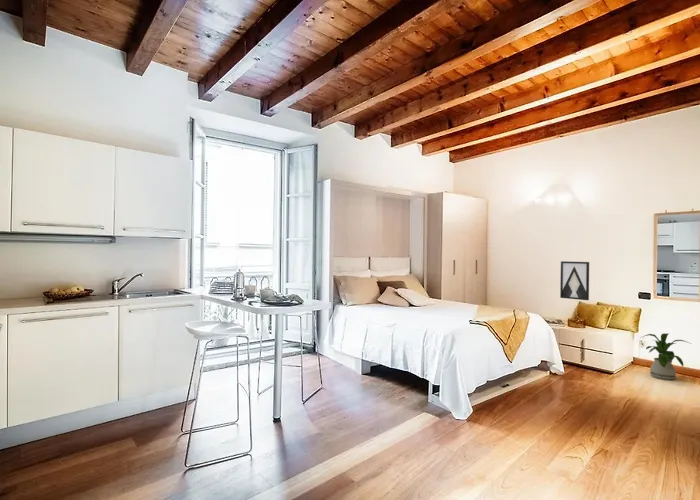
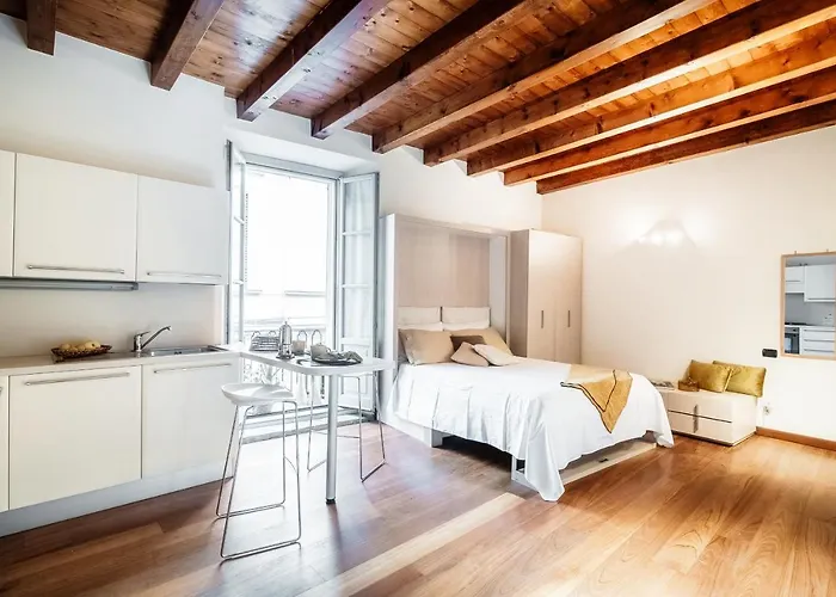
- wall art [559,260,590,301]
- house plant [639,332,692,381]
